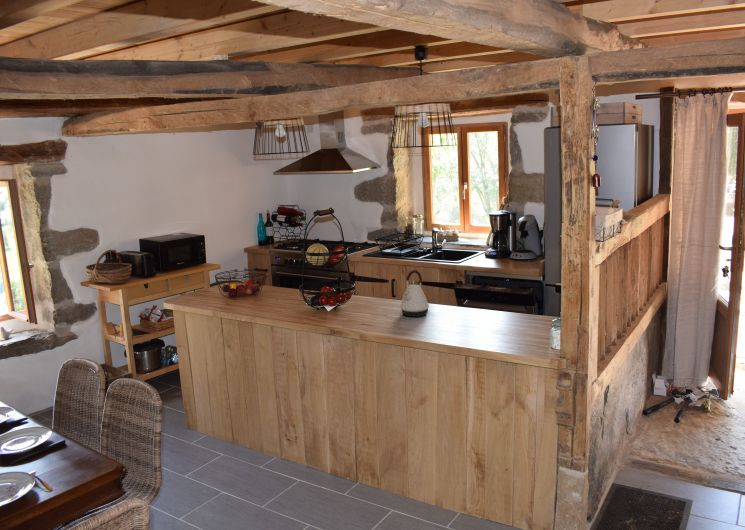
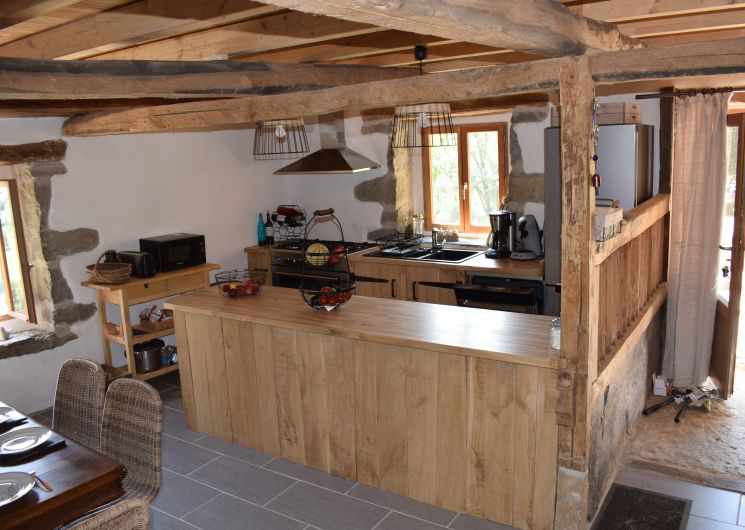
- kettle [399,269,430,318]
